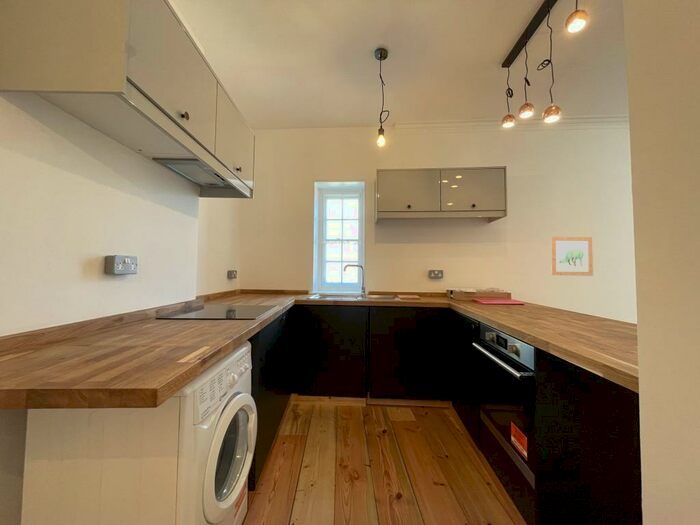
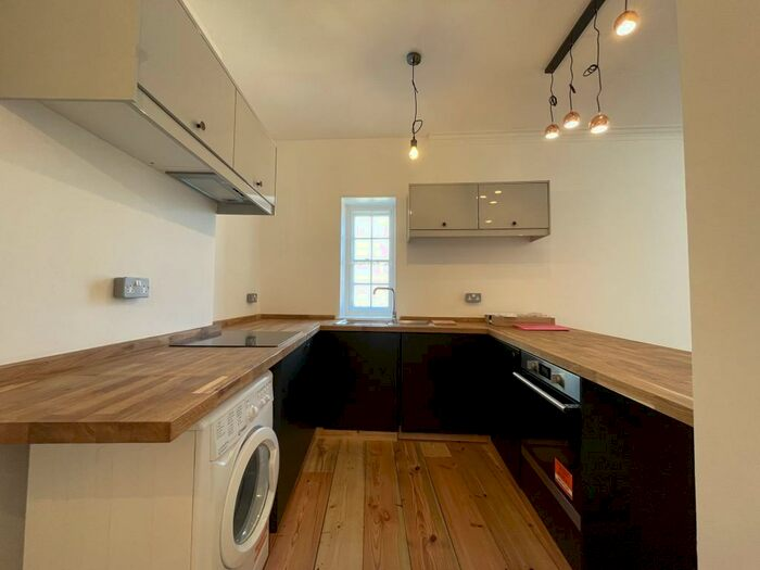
- wall art [550,236,594,277]
